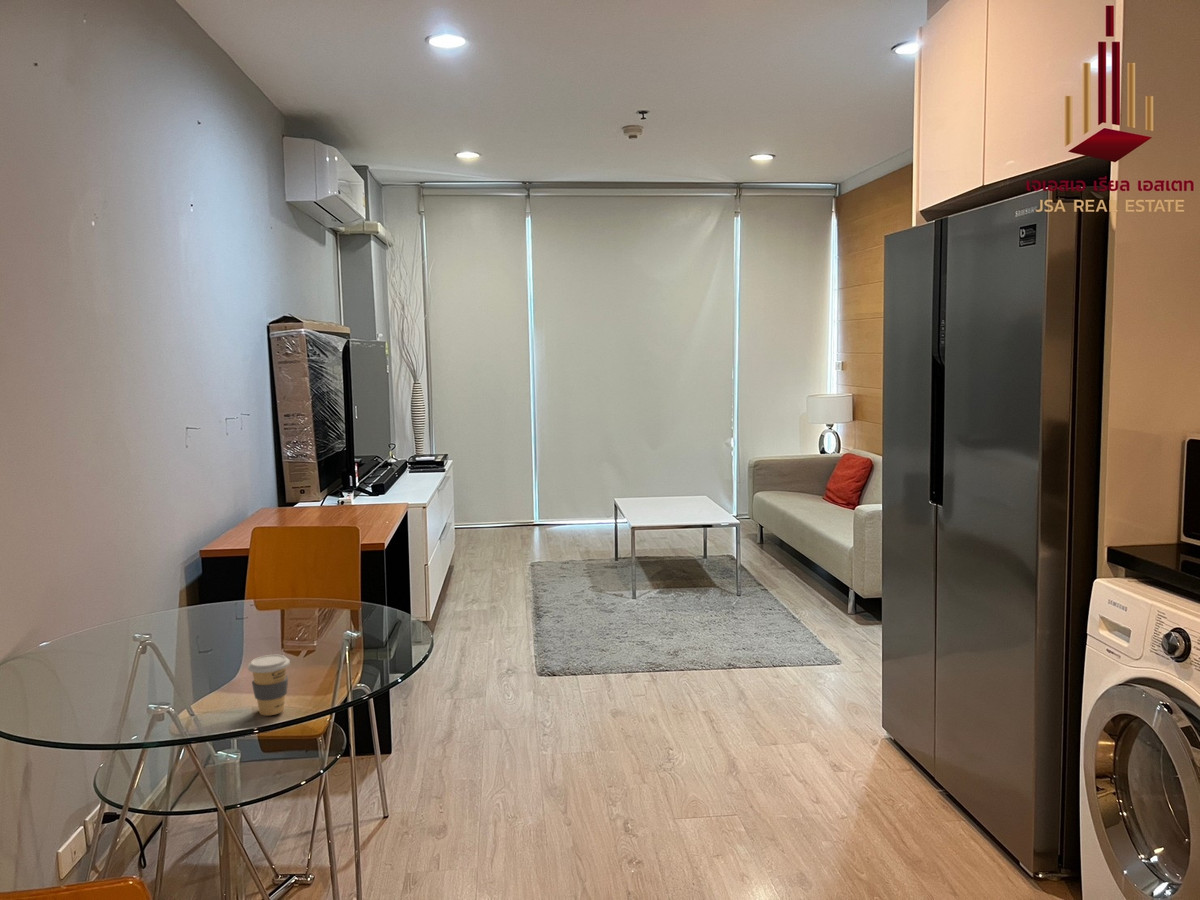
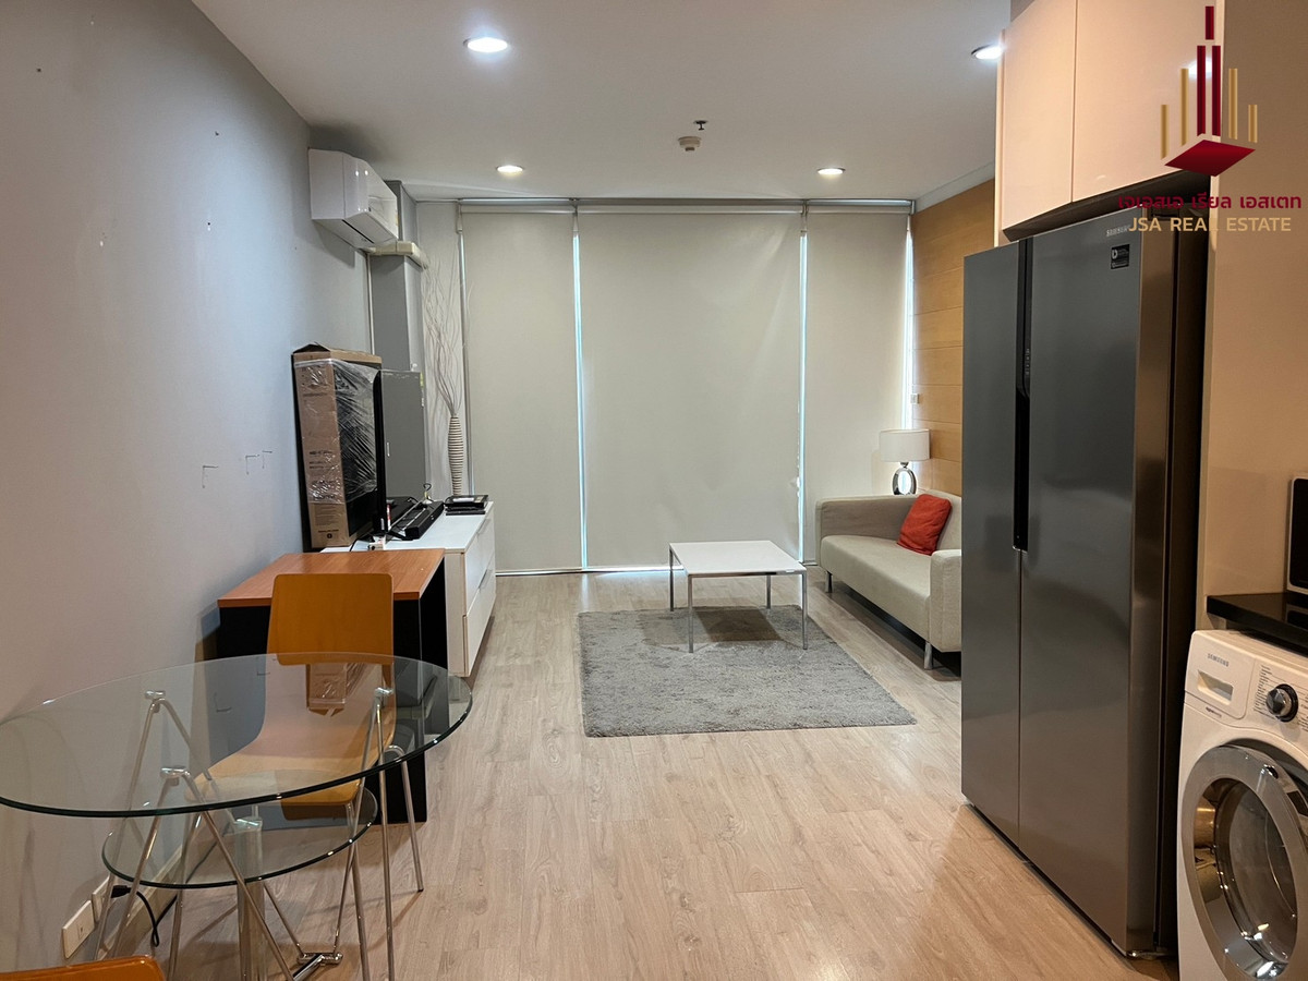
- coffee cup [247,654,291,716]
